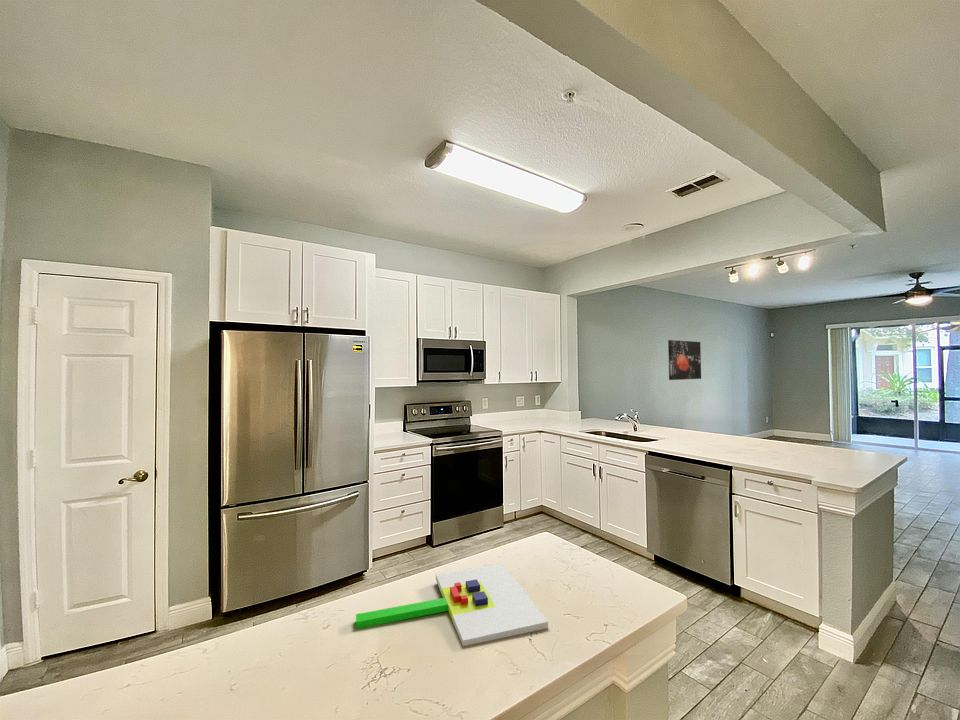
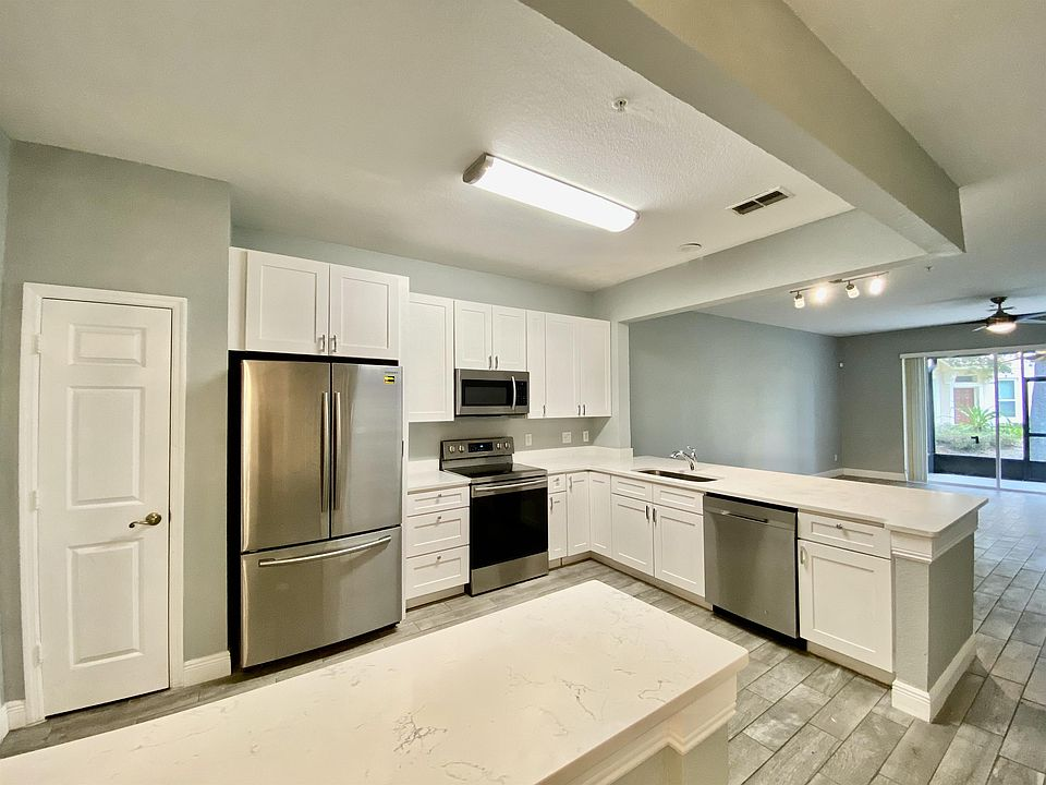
- chopping board [355,562,549,647]
- wall art [667,339,702,381]
